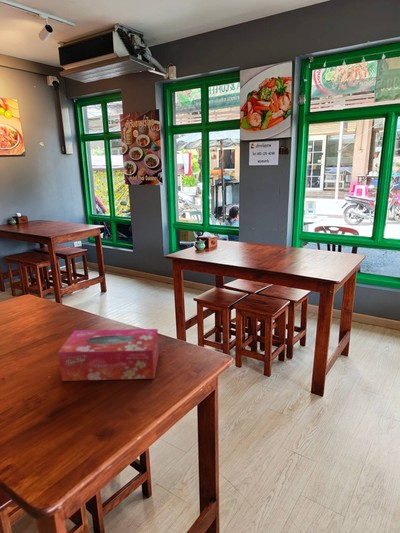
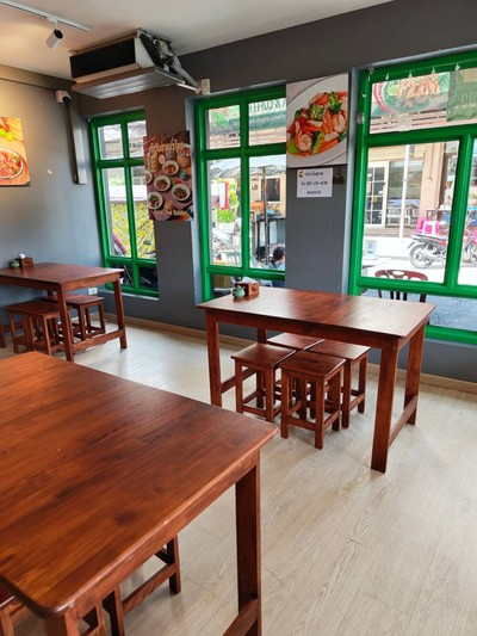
- tissue box [57,328,160,382]
